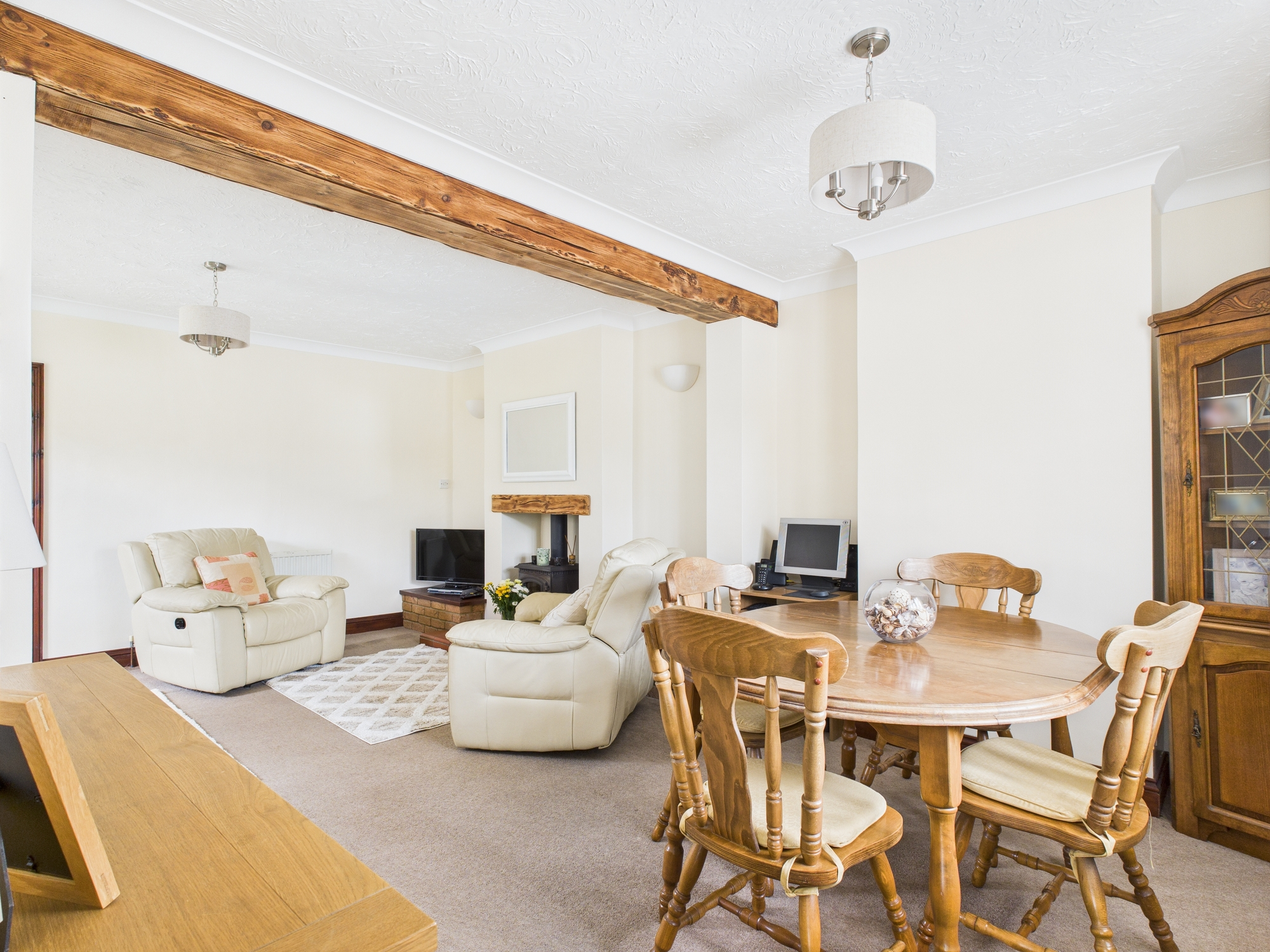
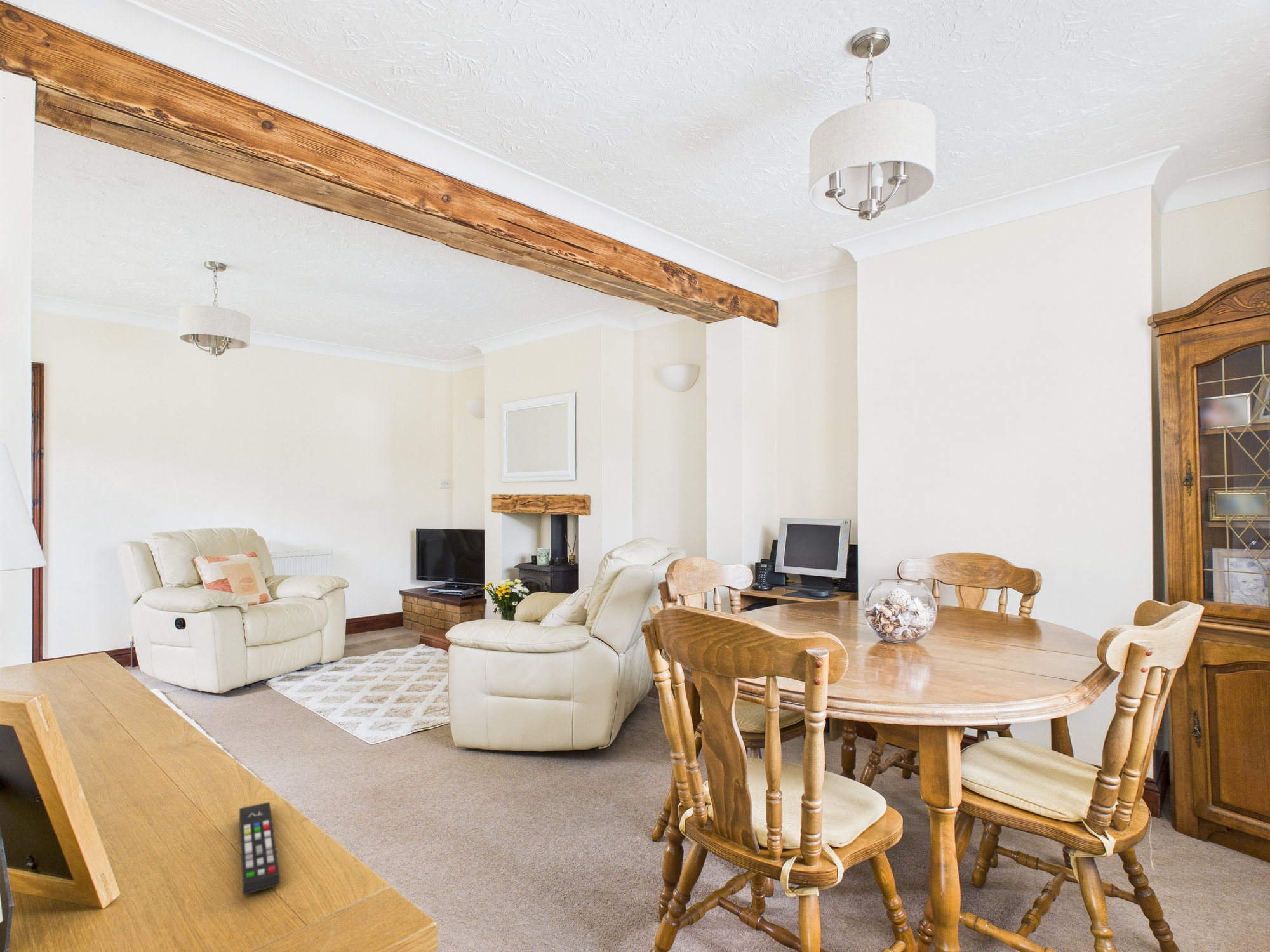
+ remote control [239,802,281,896]
